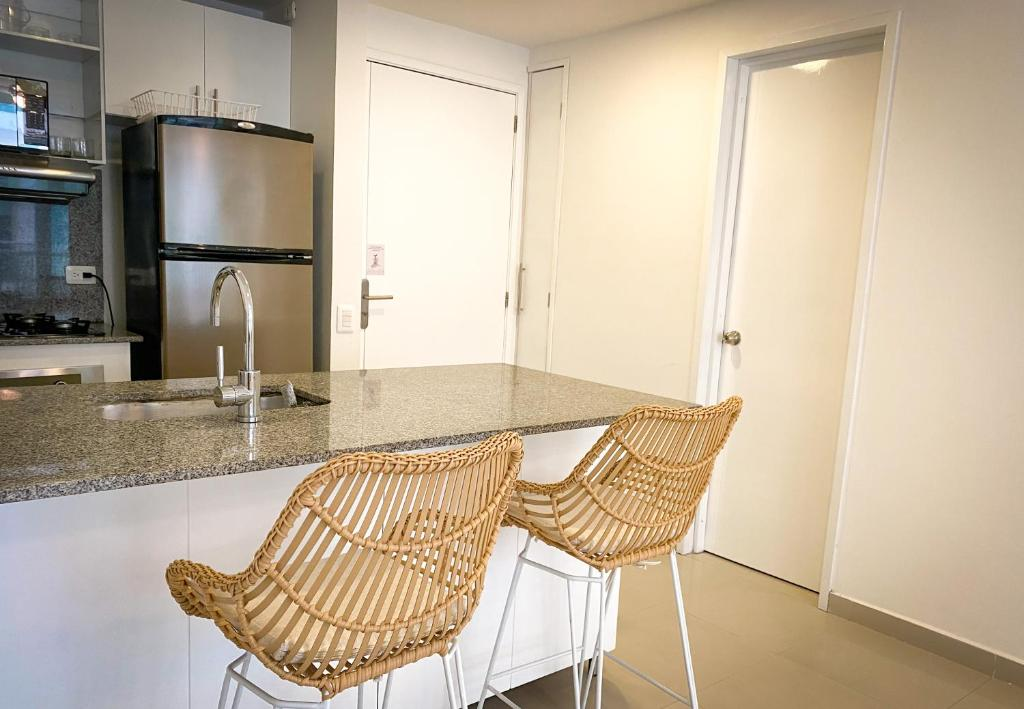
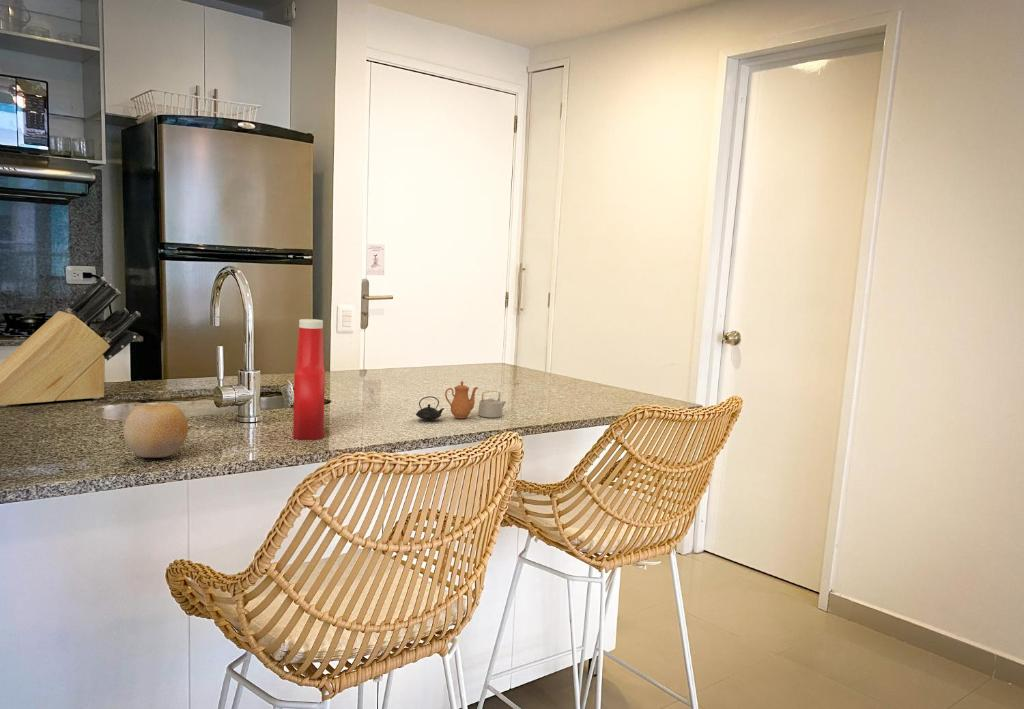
+ fruit [122,402,189,458]
+ teapot [415,380,507,421]
+ knife block [0,276,141,407]
+ soap bottle [292,318,326,441]
